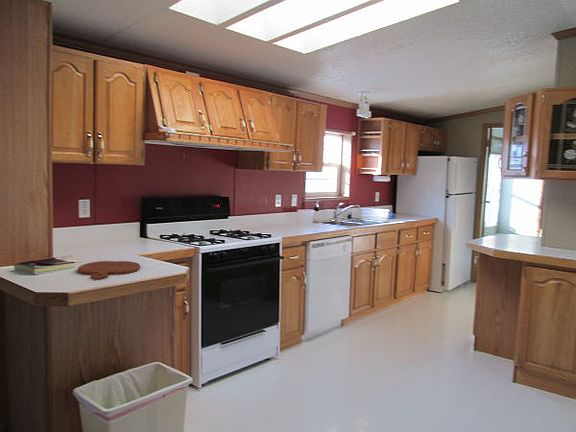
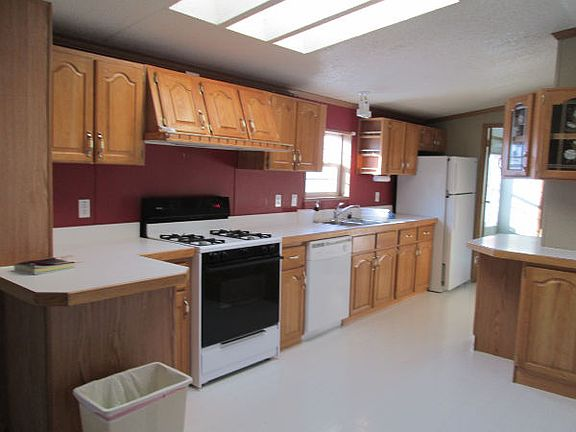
- cutting board [77,260,141,281]
